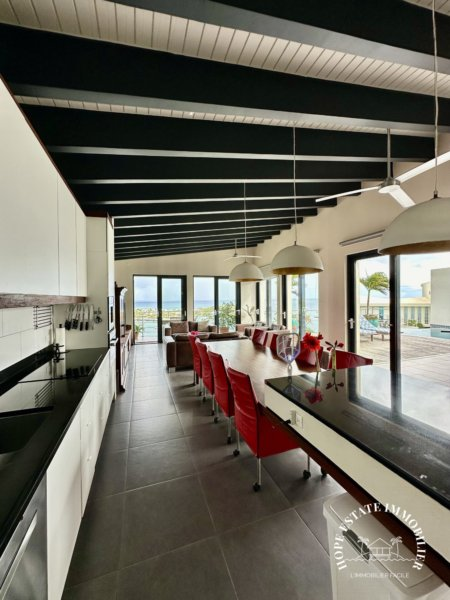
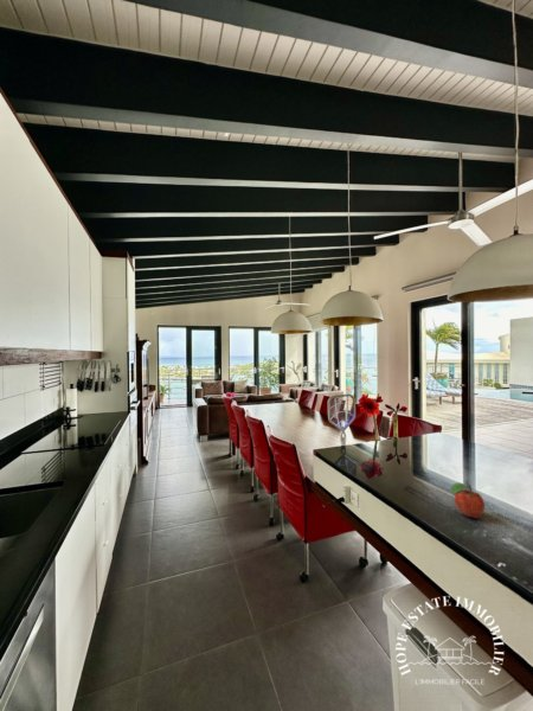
+ fruit [450,482,486,519]
